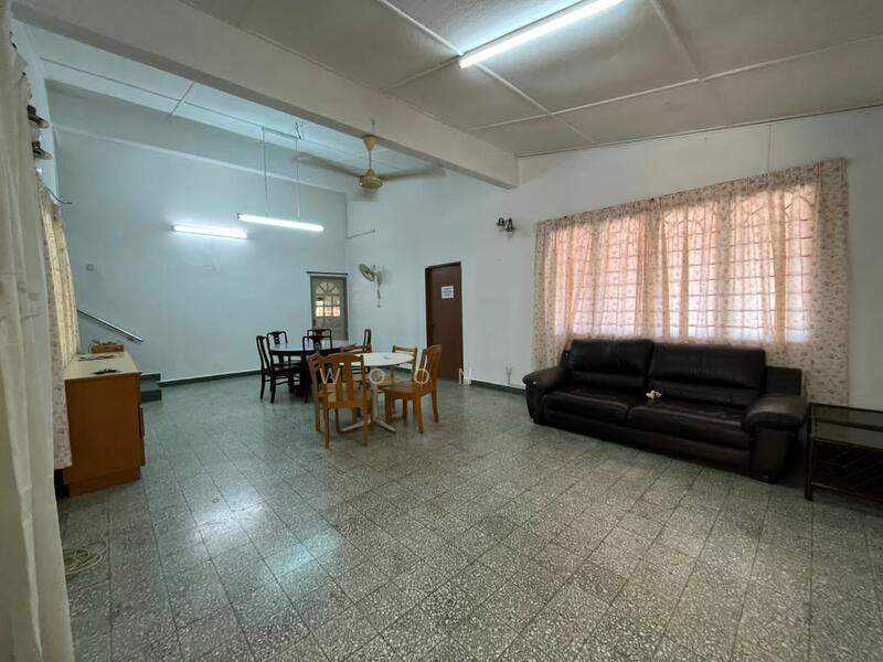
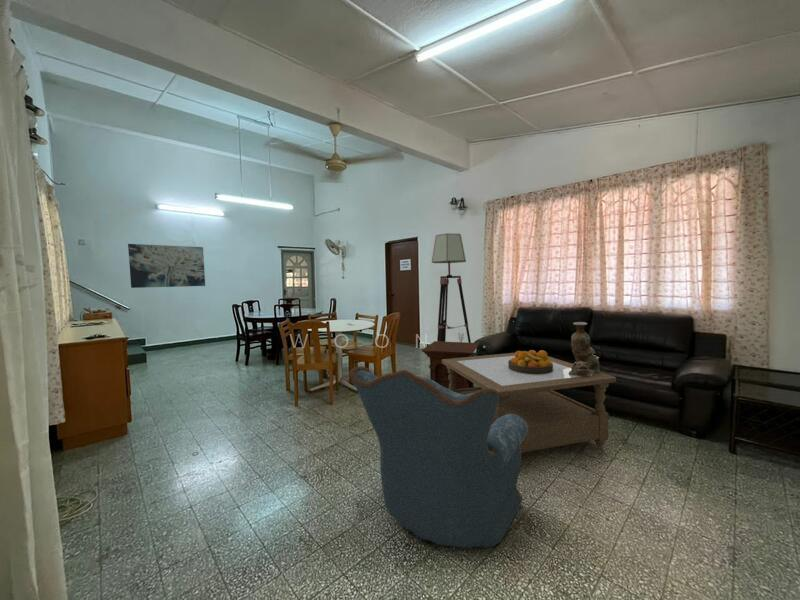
+ coffee table [442,352,617,454]
+ vase with dog figurine [569,321,601,377]
+ armchair [348,366,528,549]
+ side table [420,340,480,389]
+ fruit bowl [508,349,553,374]
+ wall art [127,243,206,289]
+ floor lamp [431,233,474,357]
